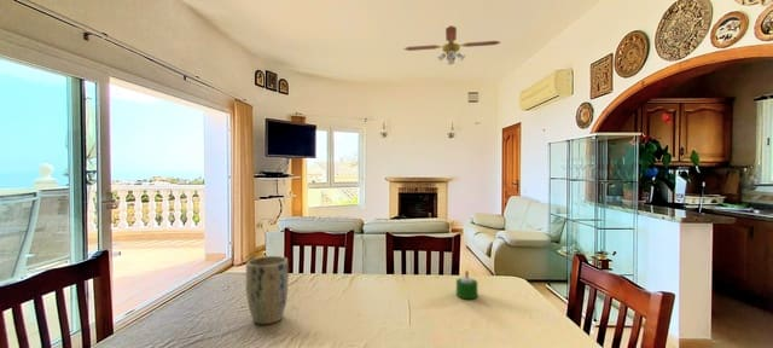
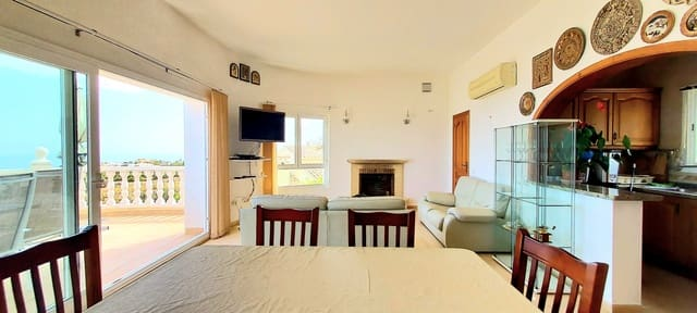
- ceiling fan [402,24,502,66]
- plant pot [245,255,290,325]
- candle [455,269,478,300]
